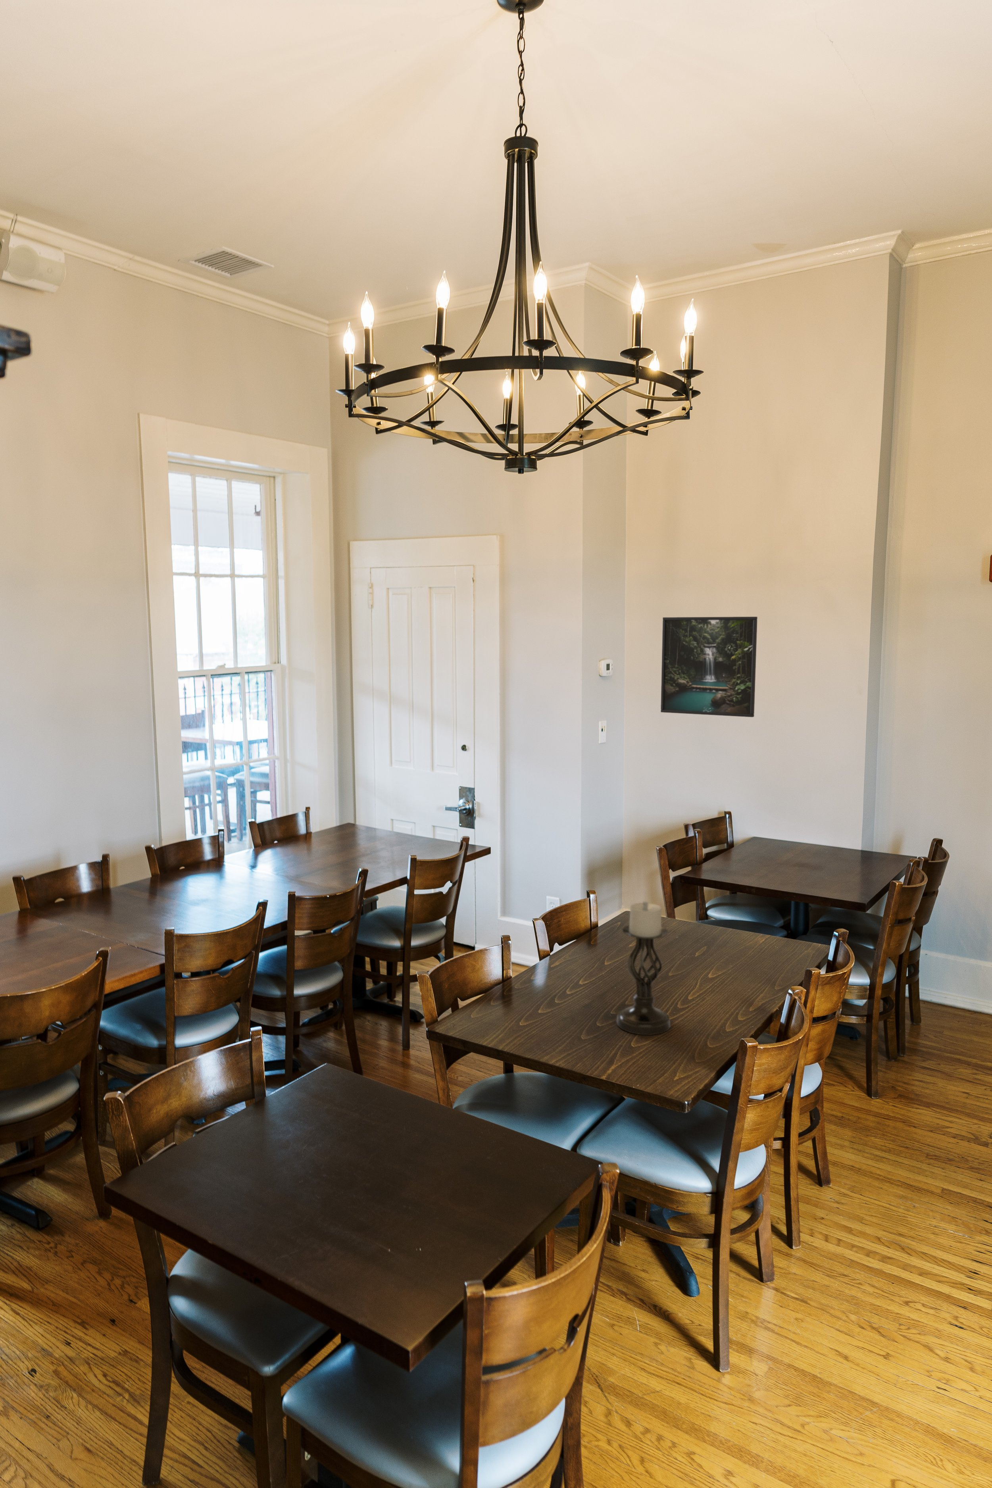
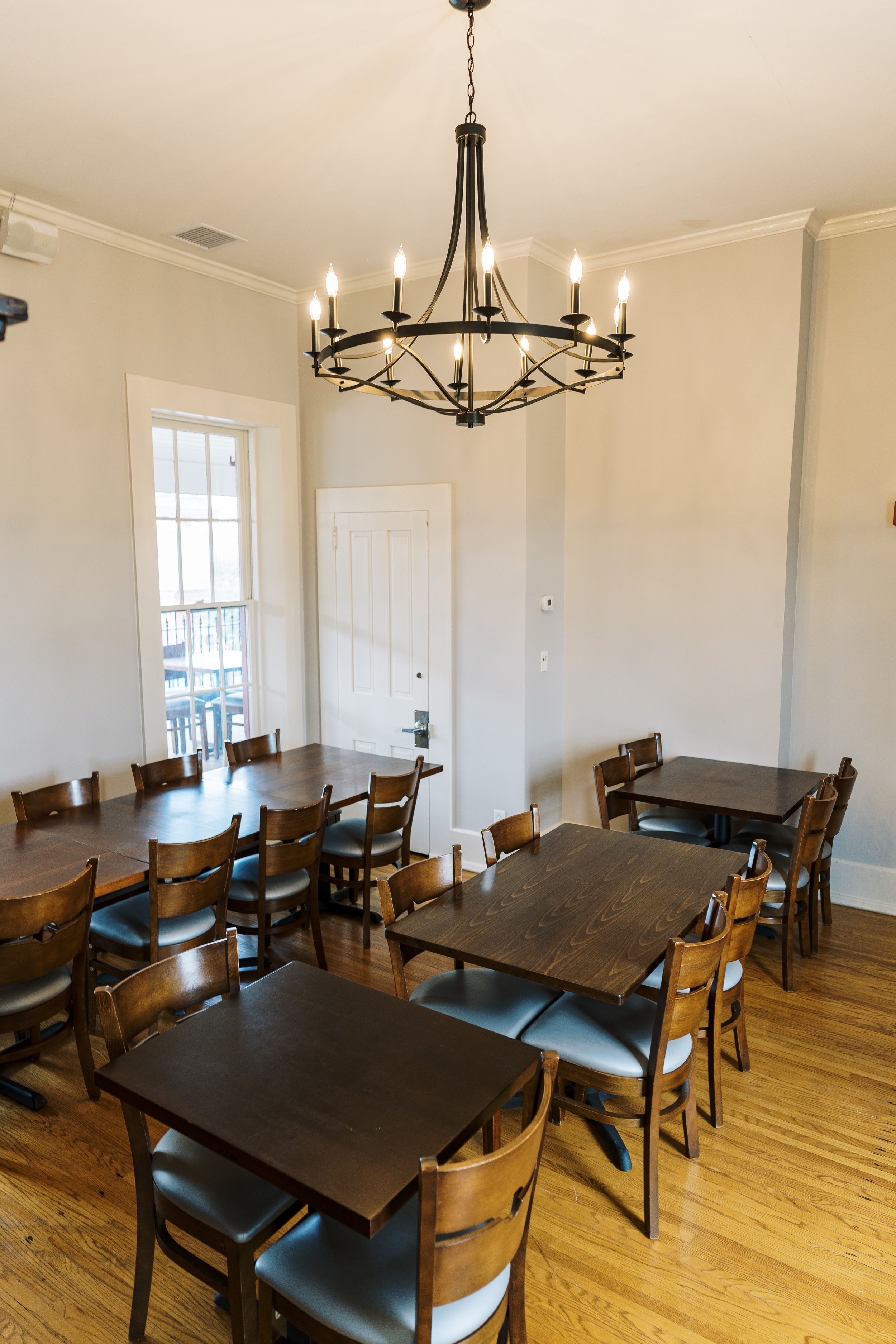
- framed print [660,617,758,717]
- candle holder [616,901,671,1035]
